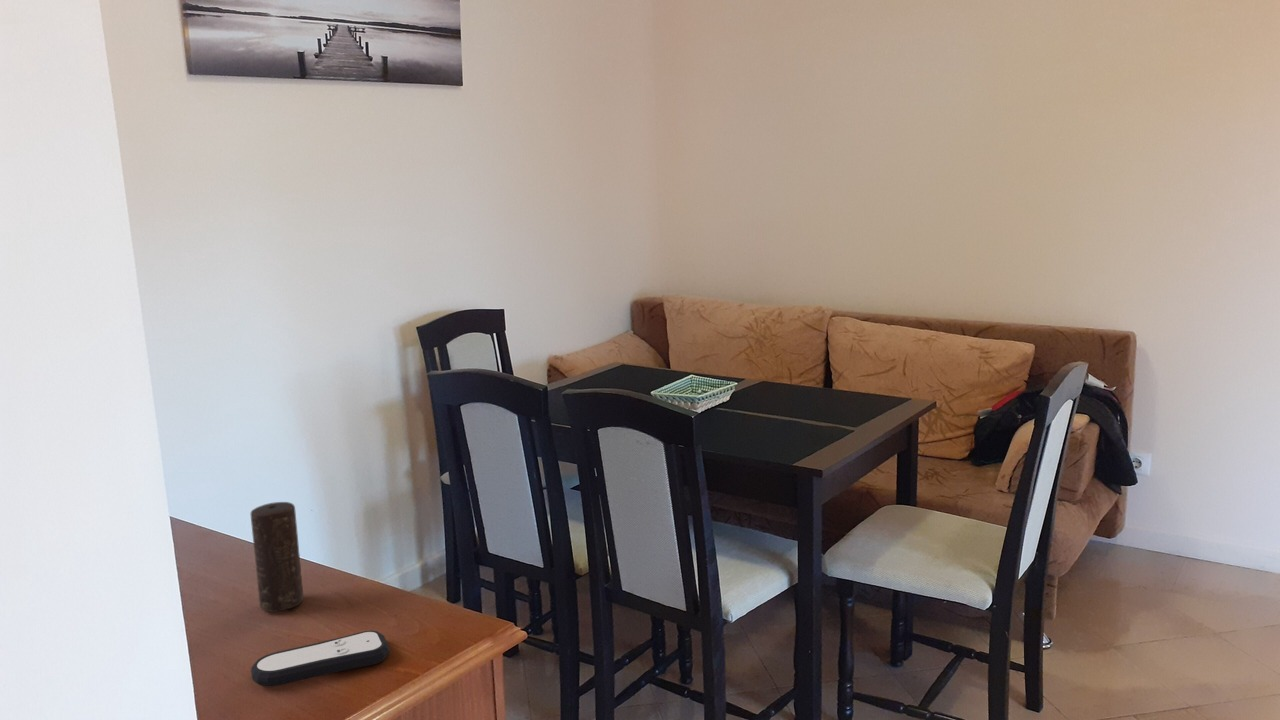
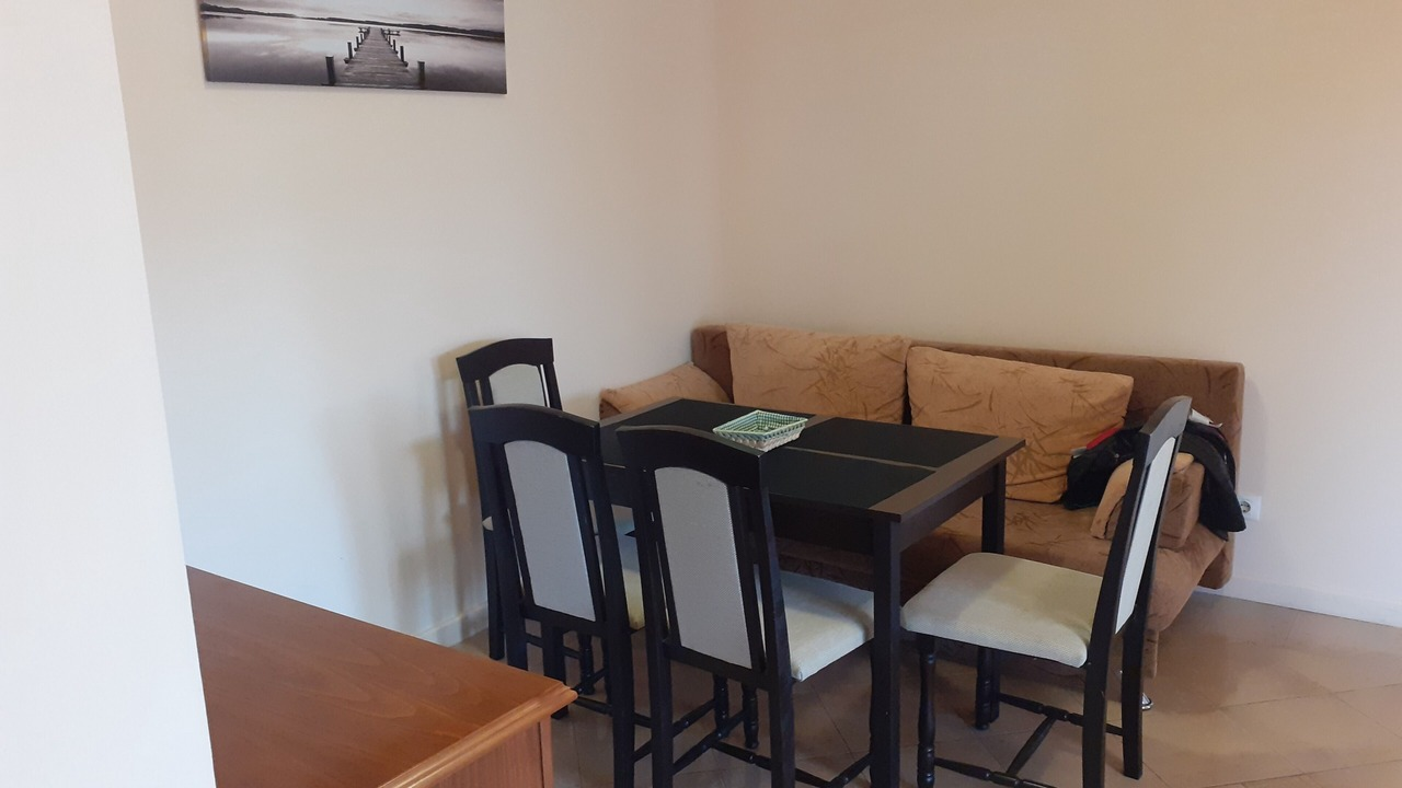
- remote control [250,630,391,688]
- candle [250,501,304,613]
